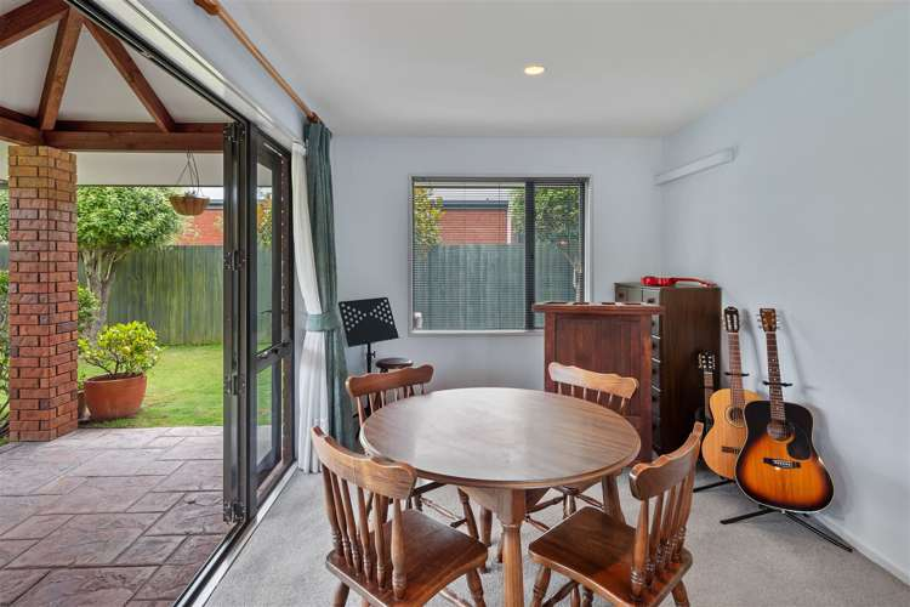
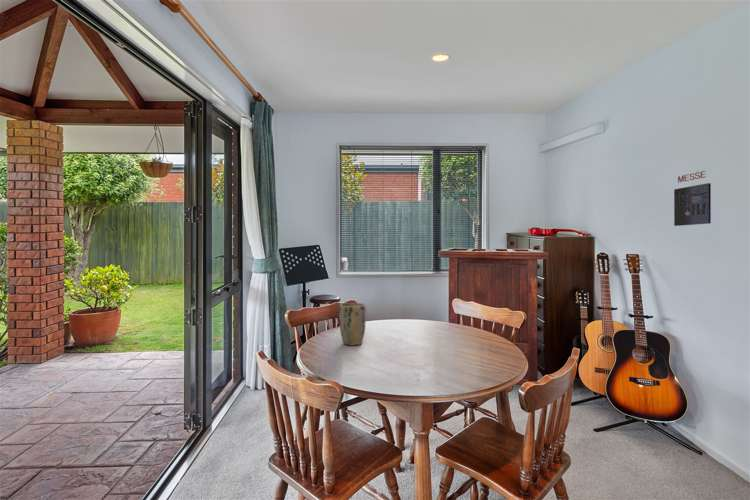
+ plant pot [338,302,367,346]
+ album cover [673,170,712,227]
